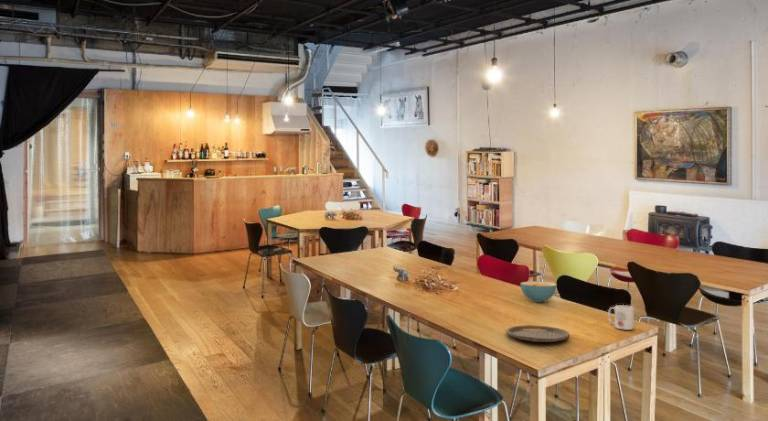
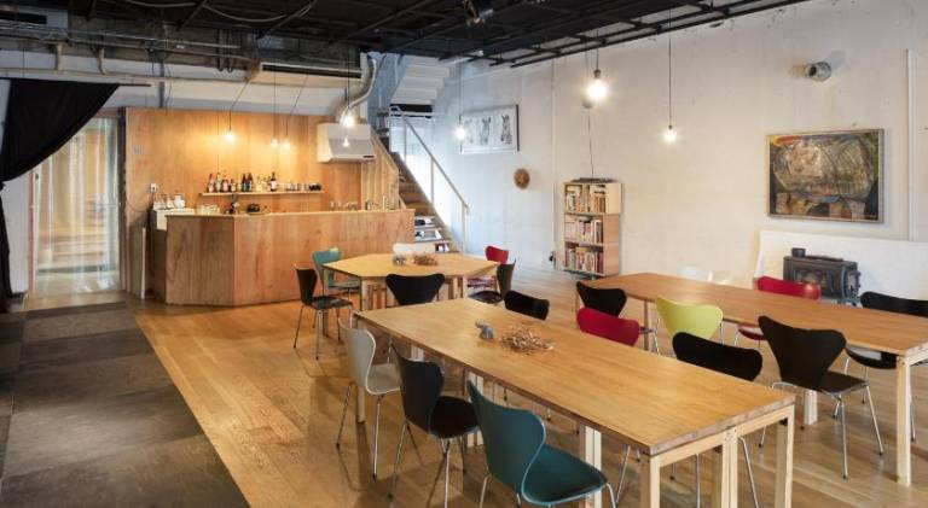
- mug [607,304,635,331]
- cereal bowl [519,281,558,303]
- plate [505,324,571,343]
